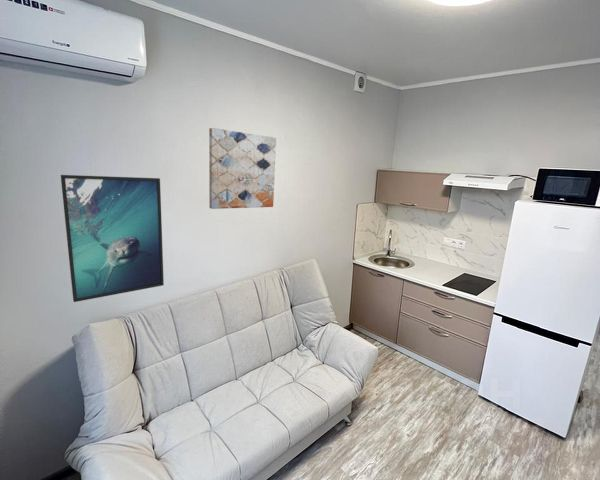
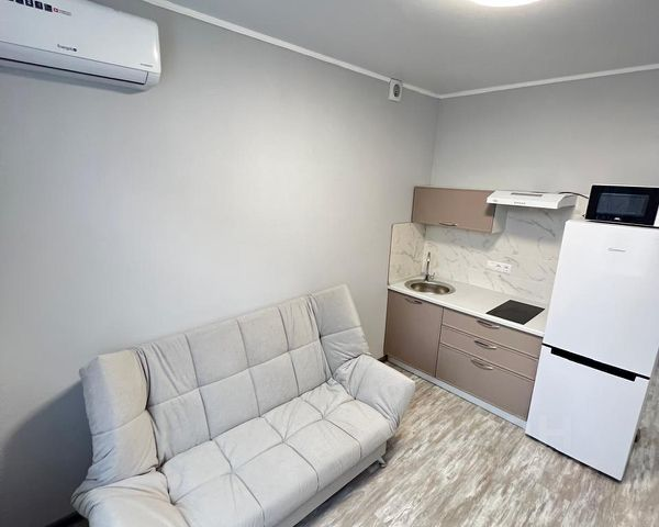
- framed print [60,174,165,303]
- wall art [208,127,277,210]
